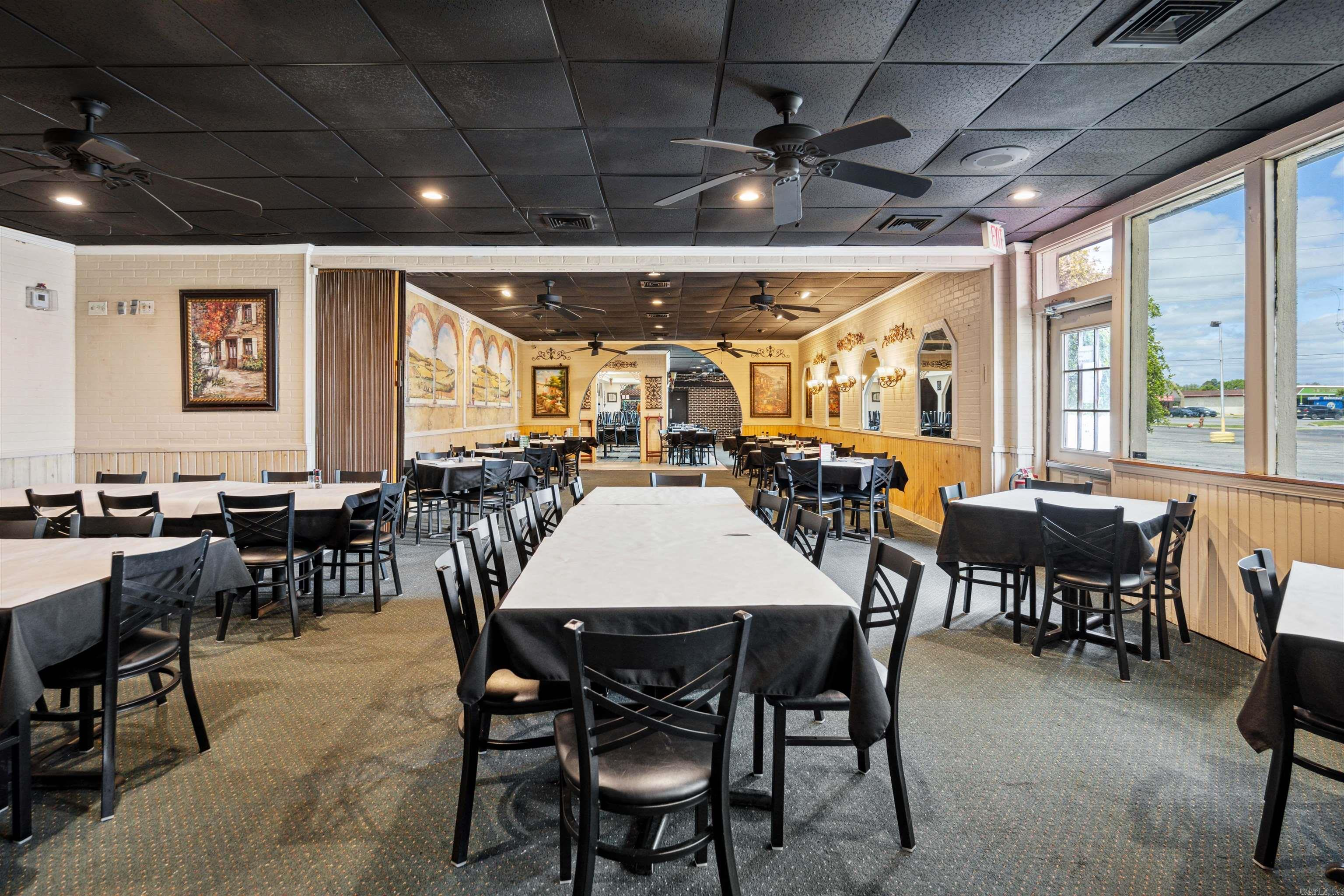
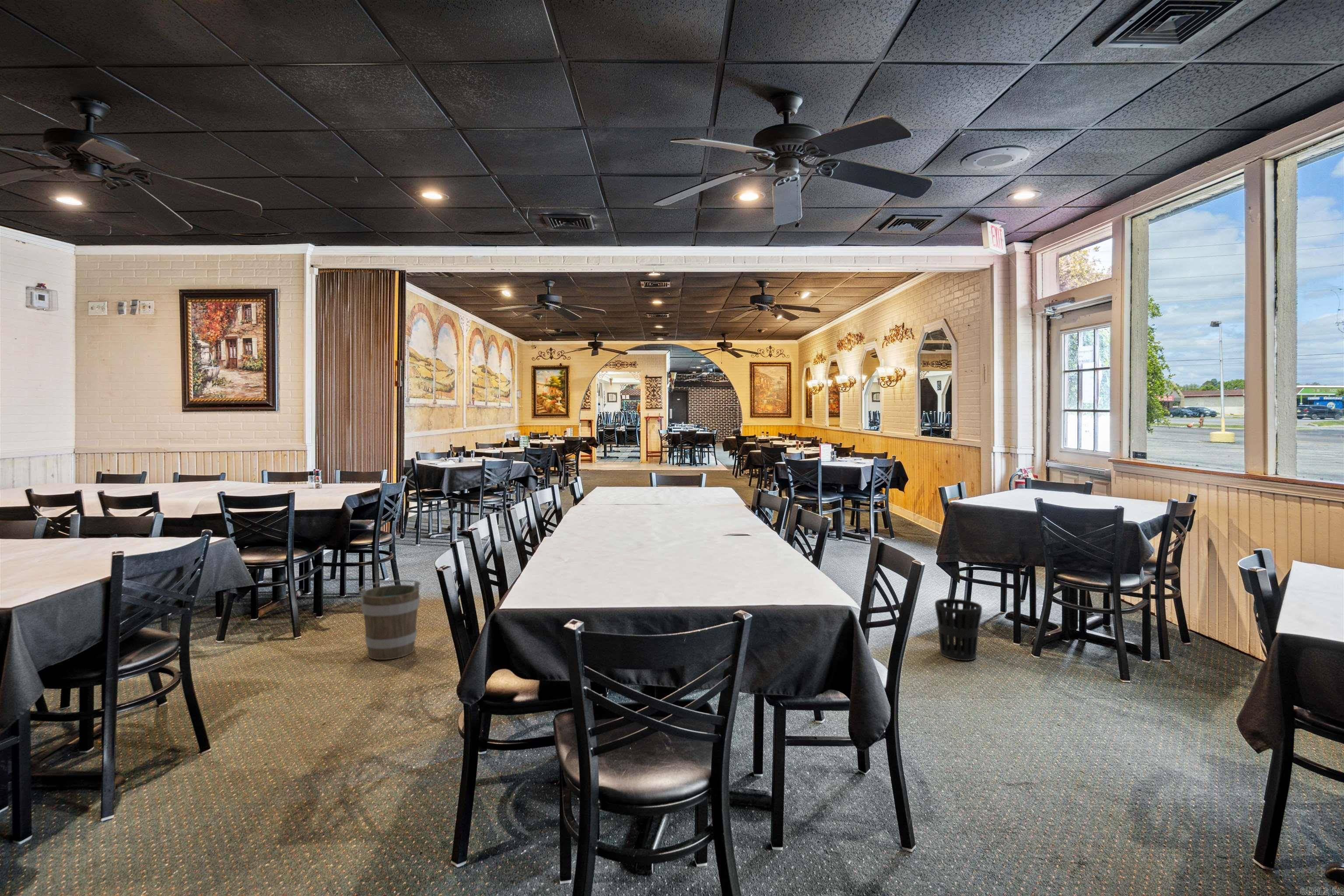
+ bucket [356,580,421,660]
+ wastebasket [935,598,983,661]
